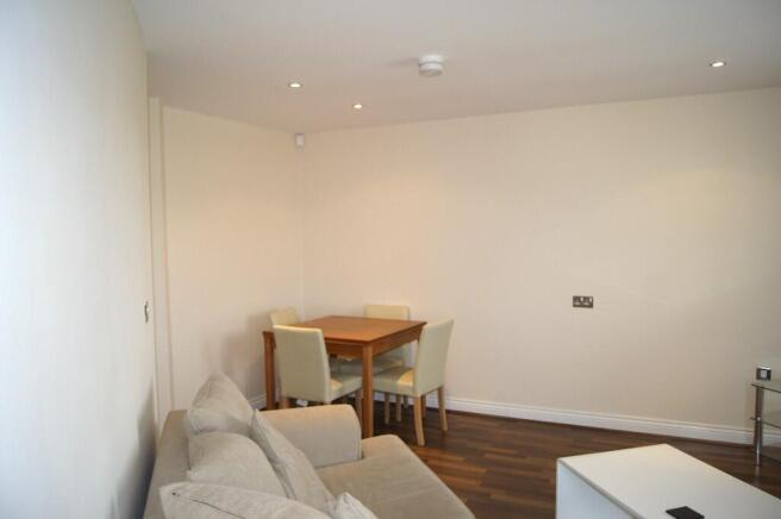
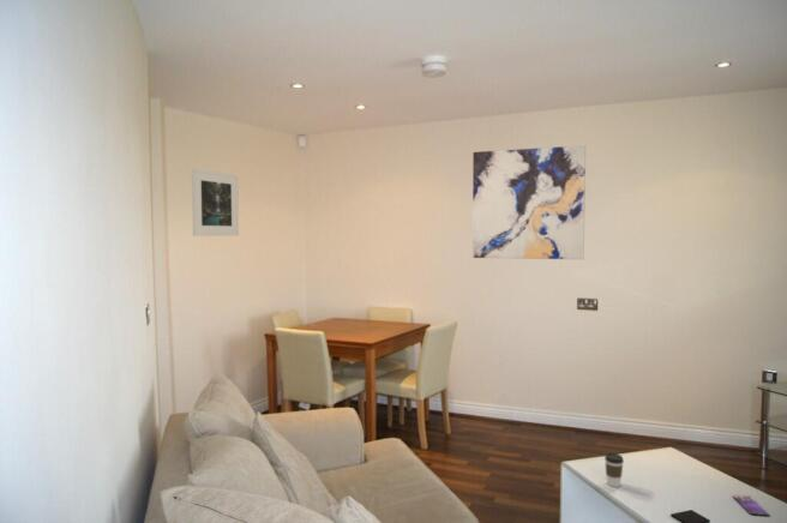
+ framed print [191,168,240,238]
+ wall art [471,144,587,260]
+ smartphone [732,493,770,517]
+ coffee cup [603,452,625,488]
